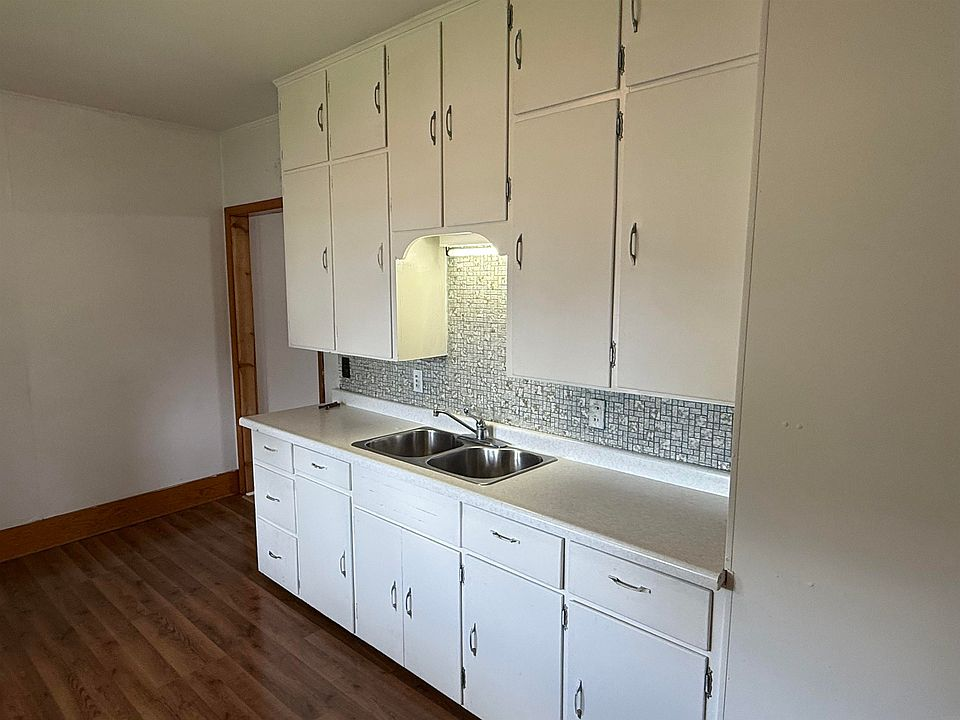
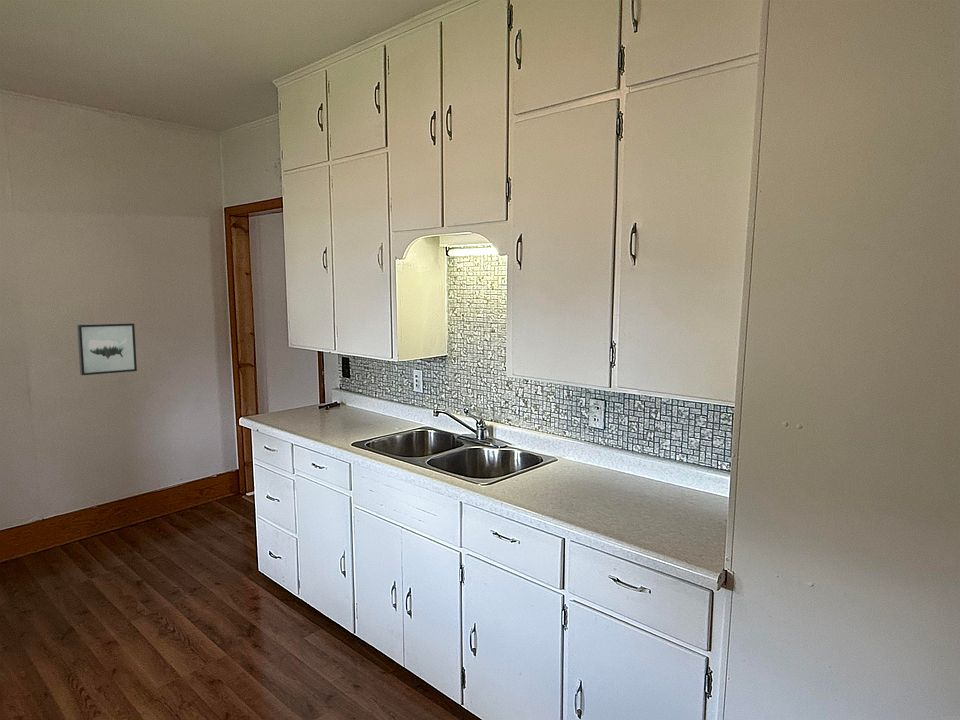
+ wall art [76,322,138,376]
